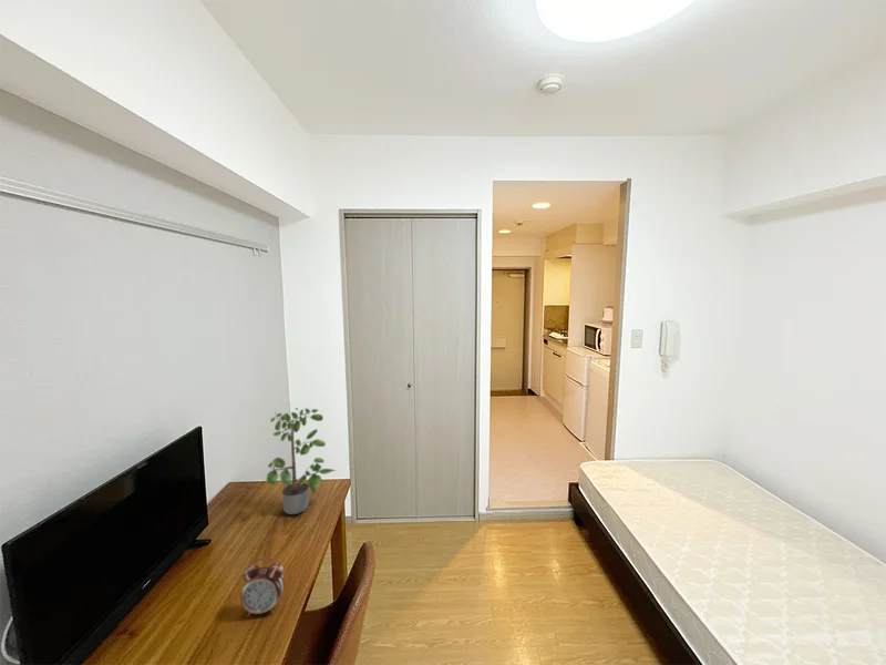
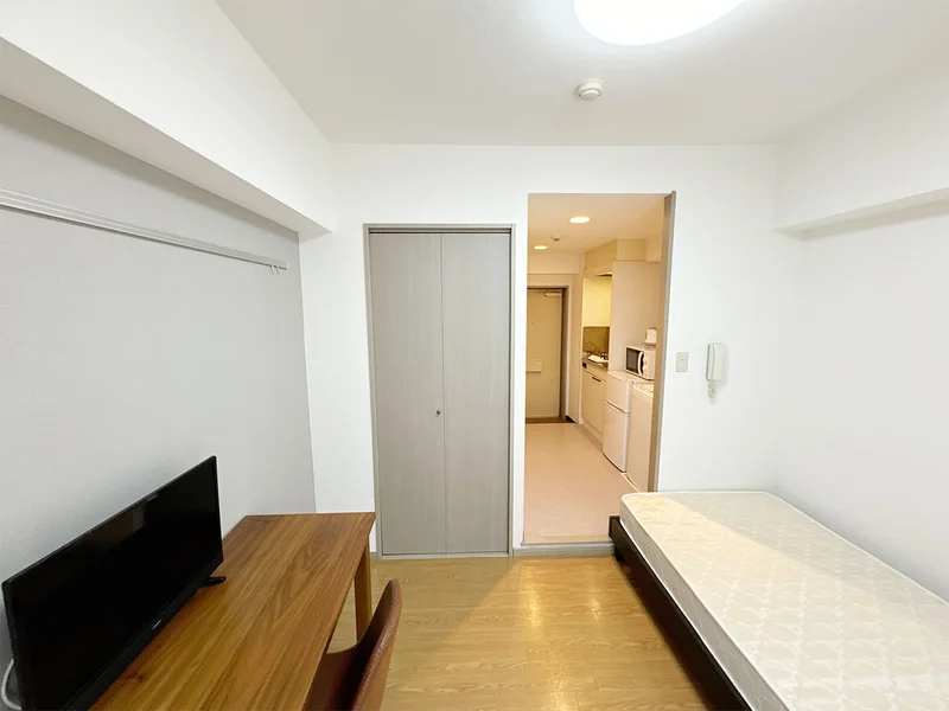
- potted plant [266,407,337,515]
- alarm clock [239,556,285,617]
